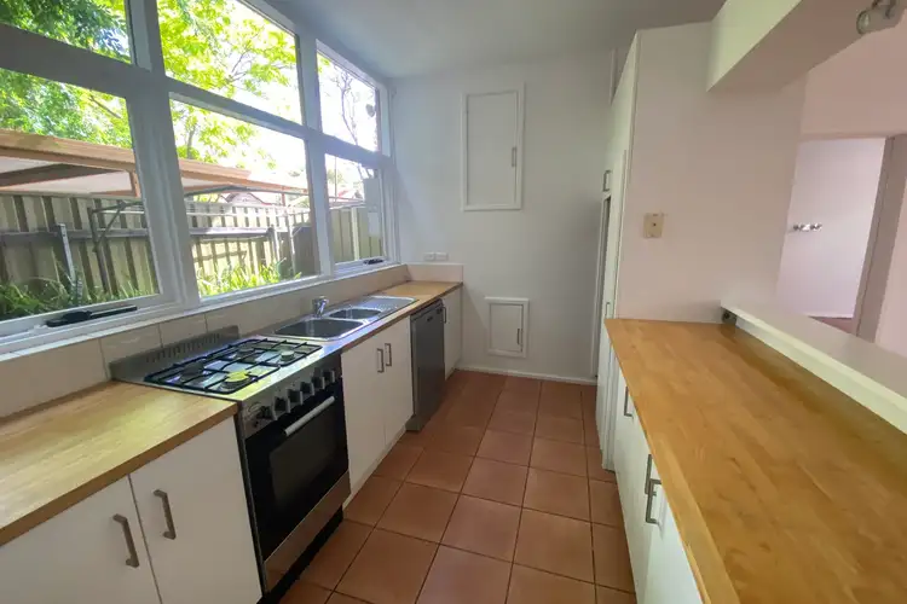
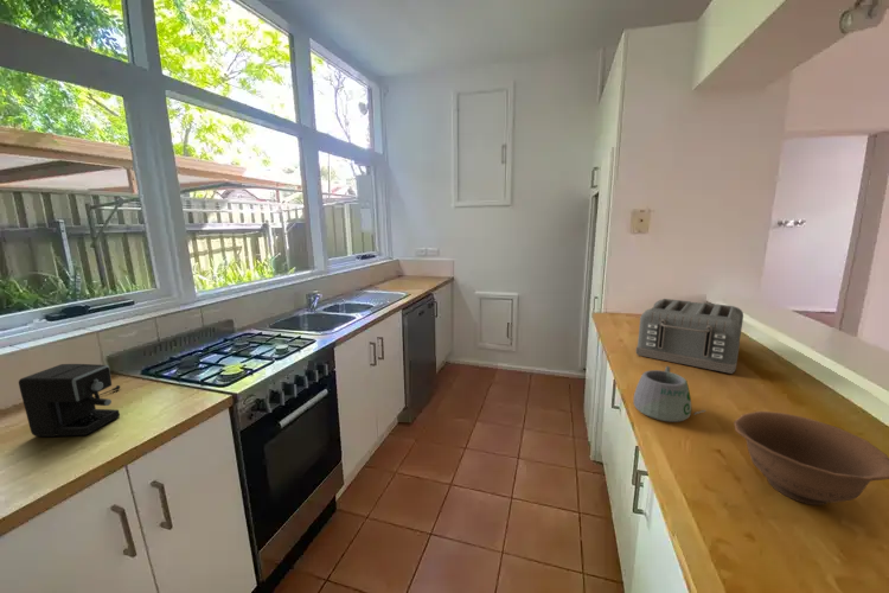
+ bowl [733,410,889,506]
+ toaster [634,298,744,375]
+ mug [633,365,706,423]
+ coffee maker [18,363,121,438]
